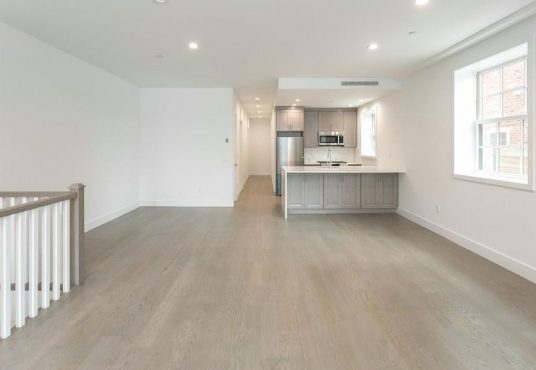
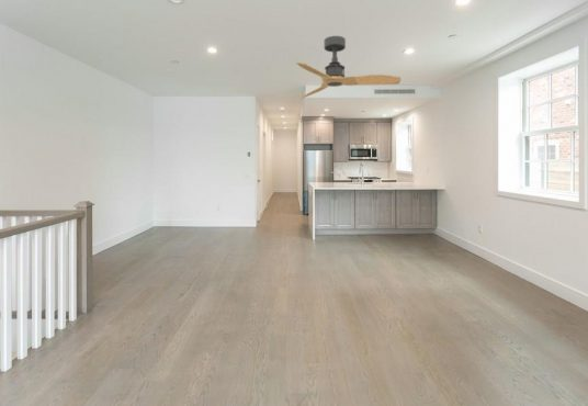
+ ceiling fan [295,35,402,99]
